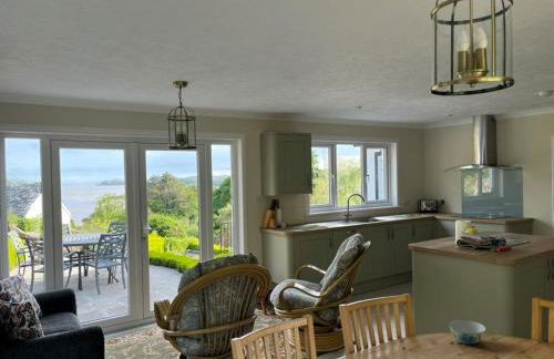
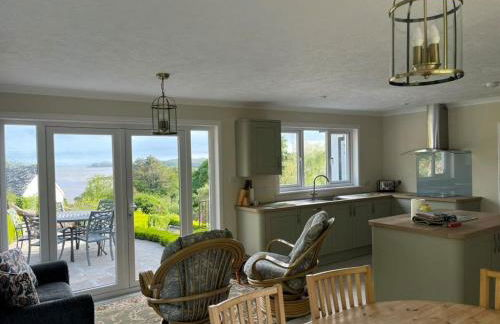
- chinaware [448,319,486,346]
